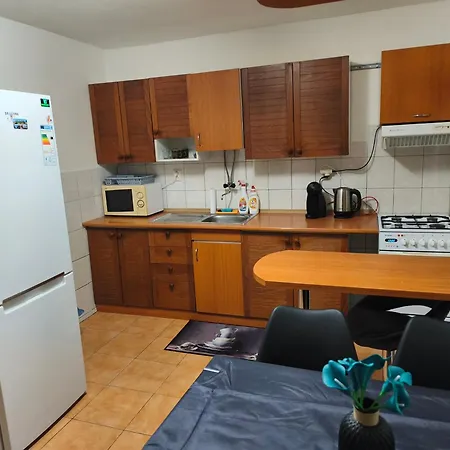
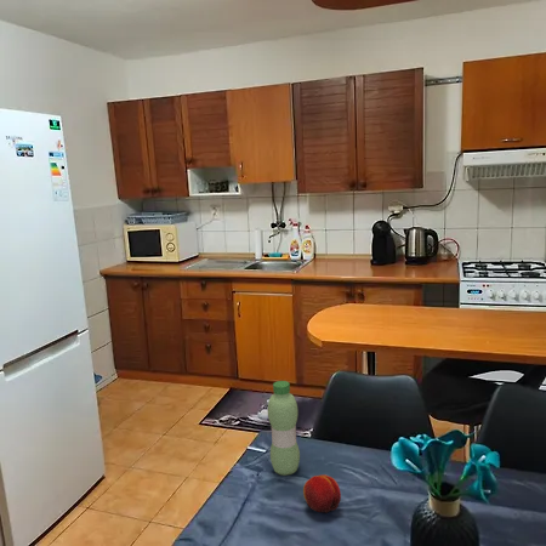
+ fruit [302,473,342,514]
+ water bottle [267,380,301,477]
